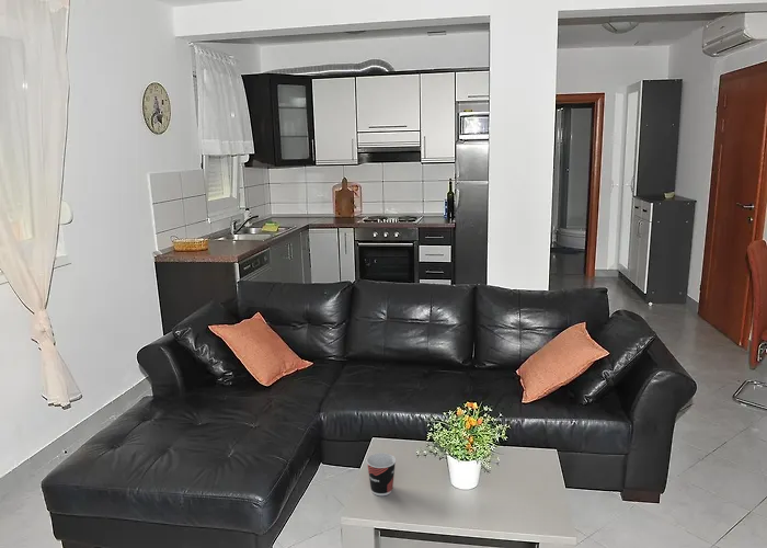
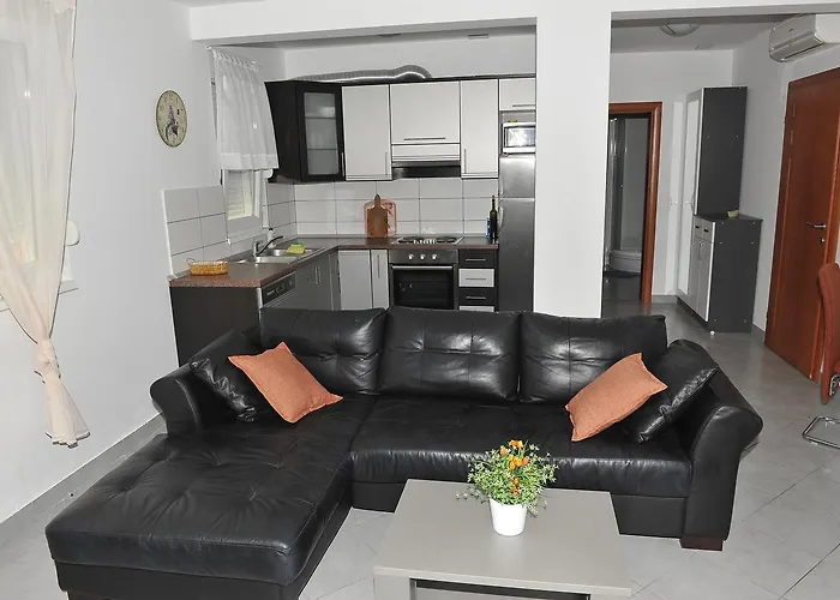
- cup [365,452,397,496]
